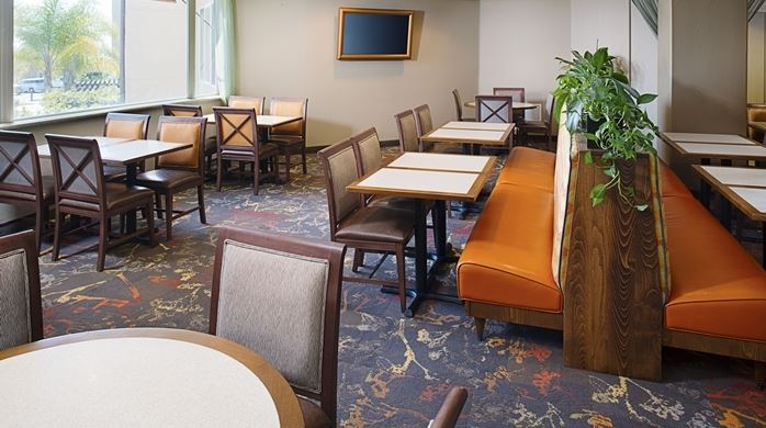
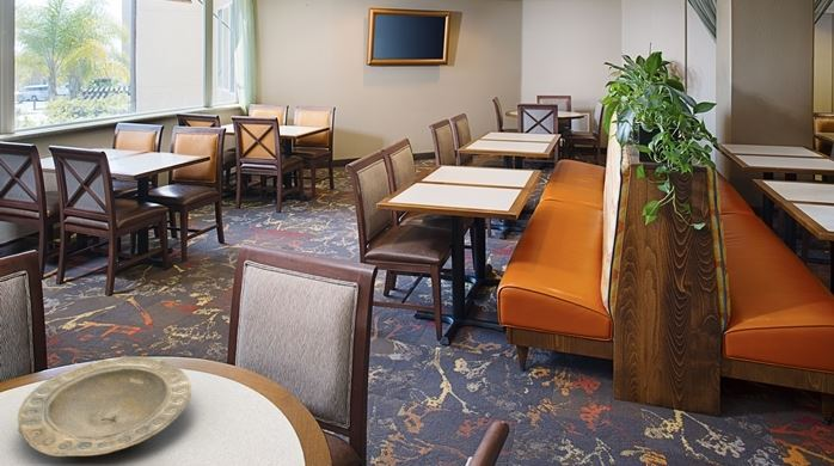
+ plate [17,355,192,458]
